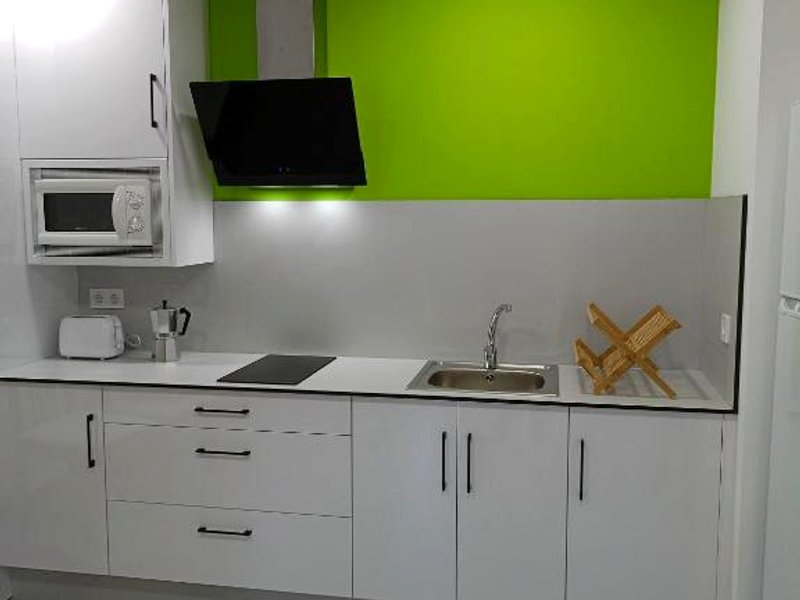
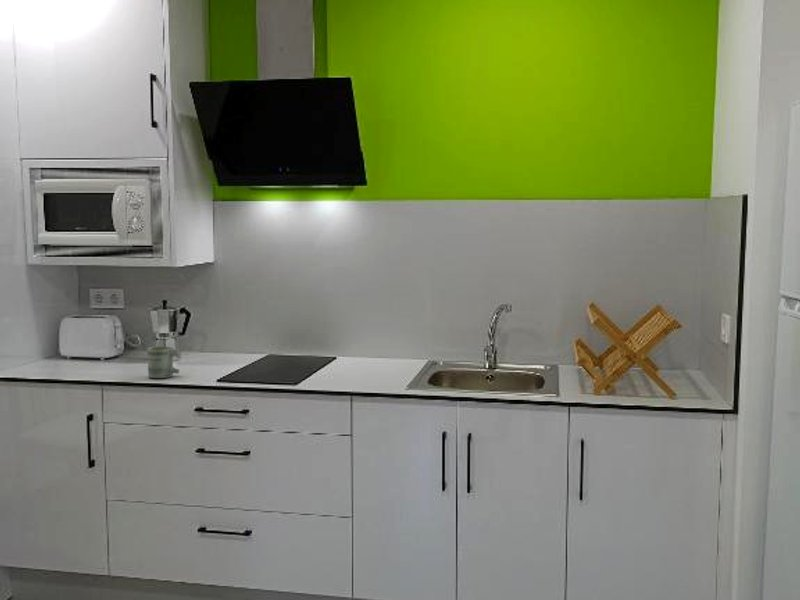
+ mug [147,343,180,379]
